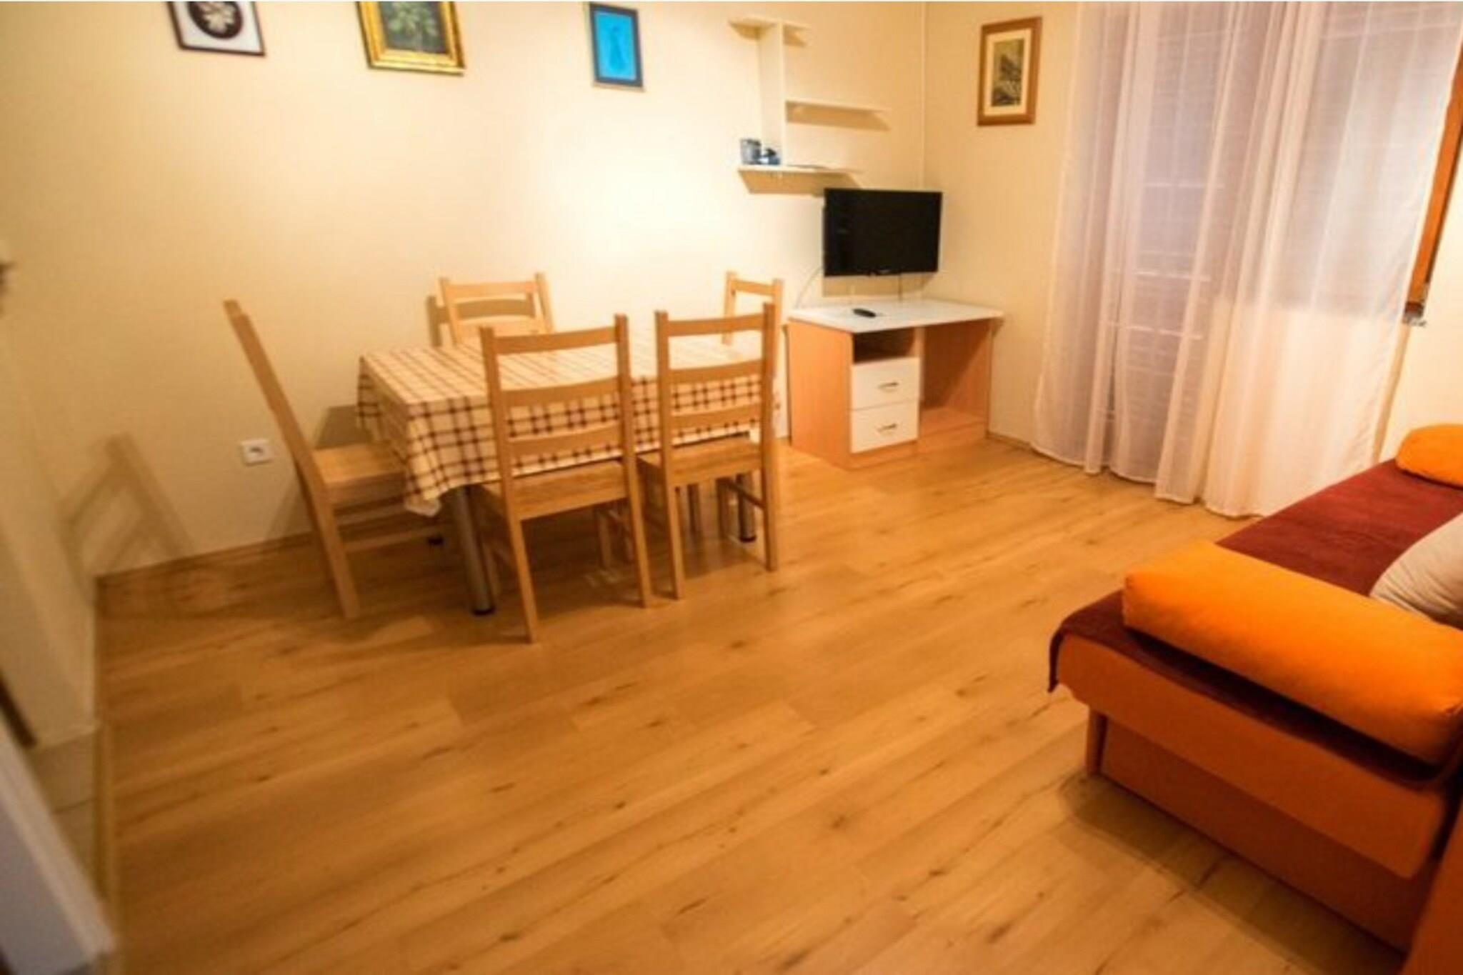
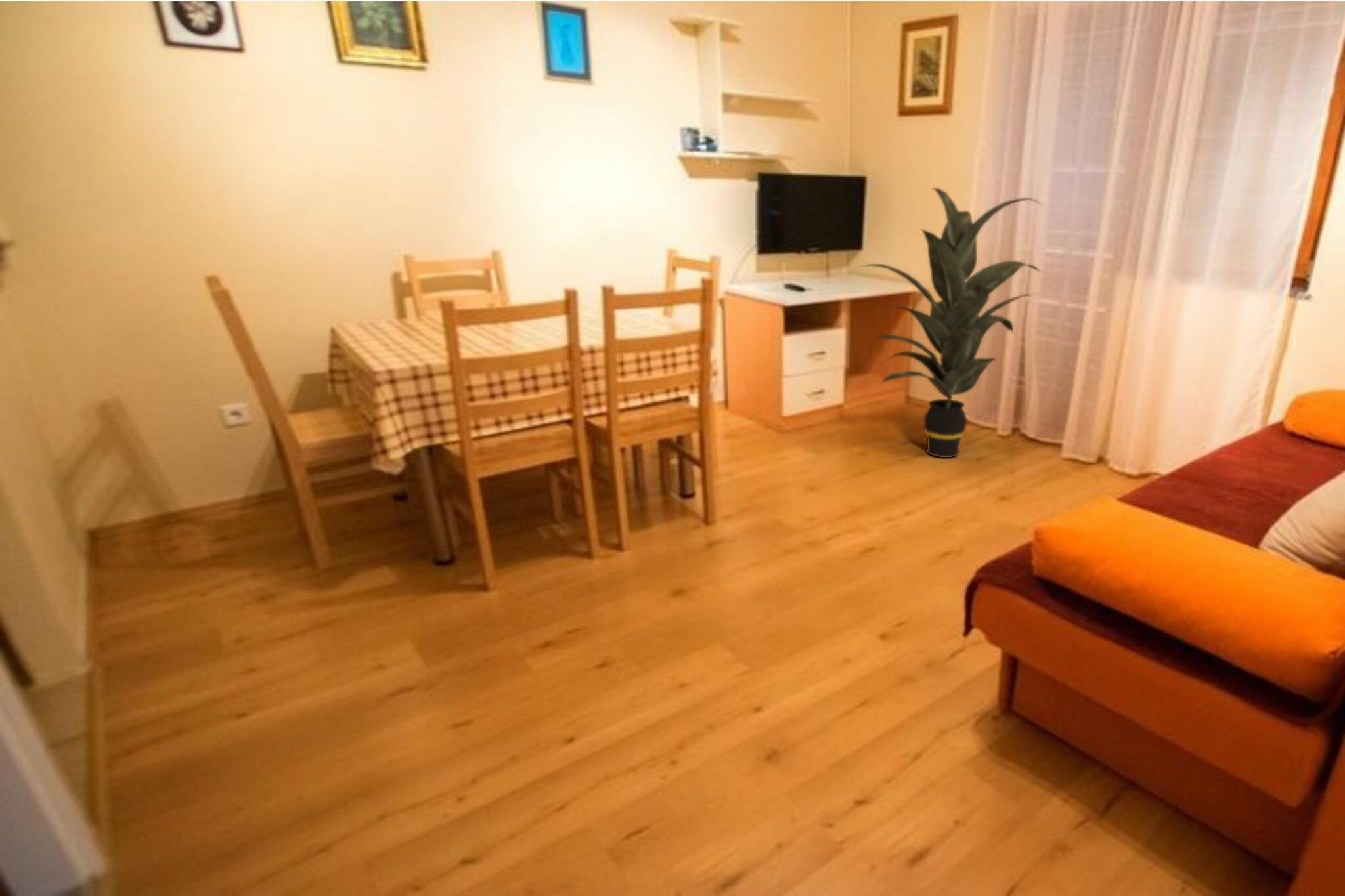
+ indoor plant [856,187,1044,458]
